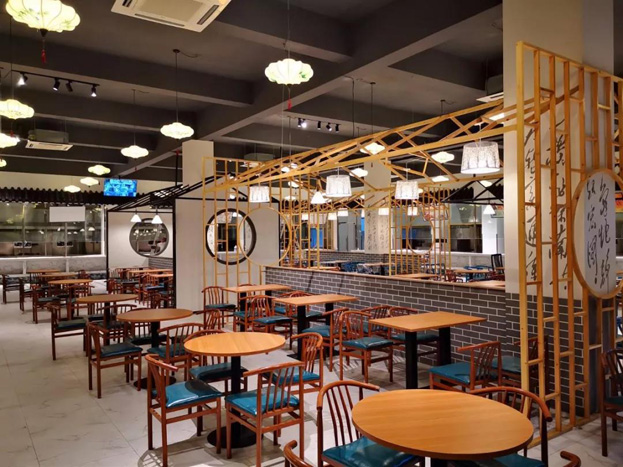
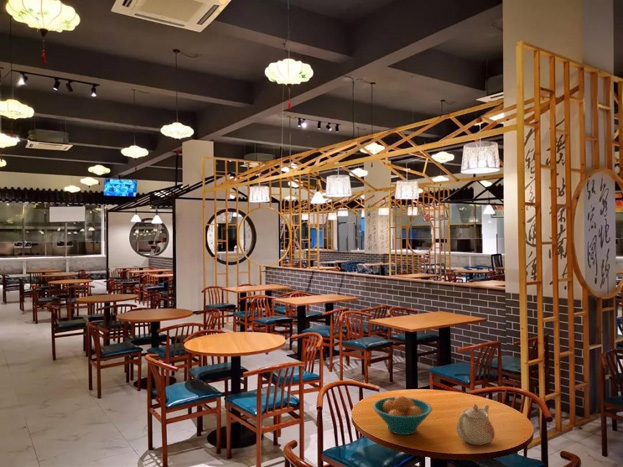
+ teapot [455,403,496,446]
+ fruit bowl [372,395,433,436]
